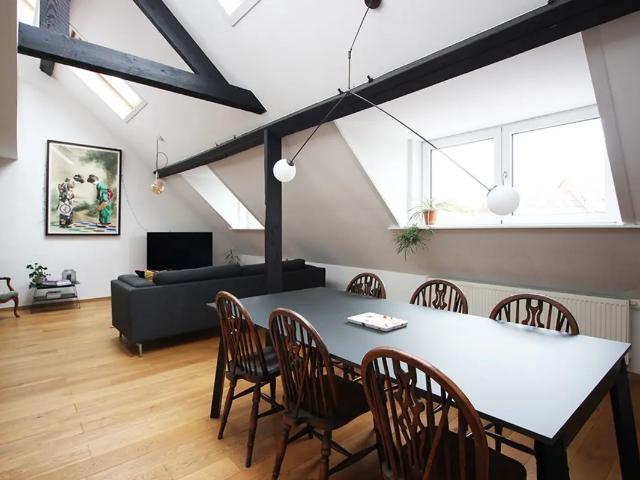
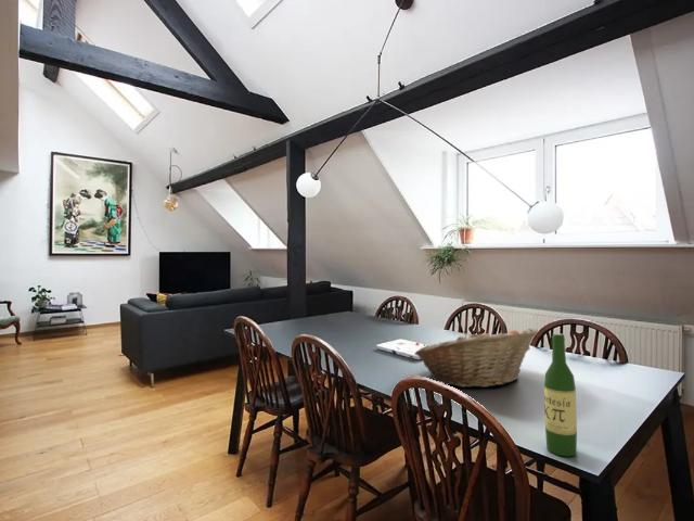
+ wine bottle [543,332,578,457]
+ fruit basket [414,327,539,389]
